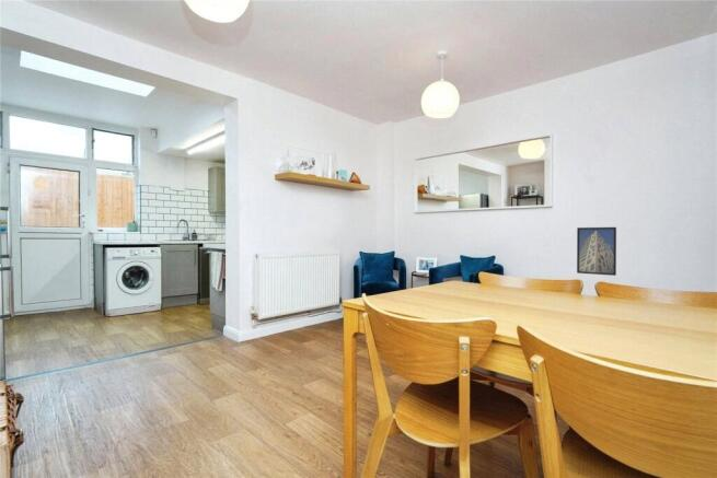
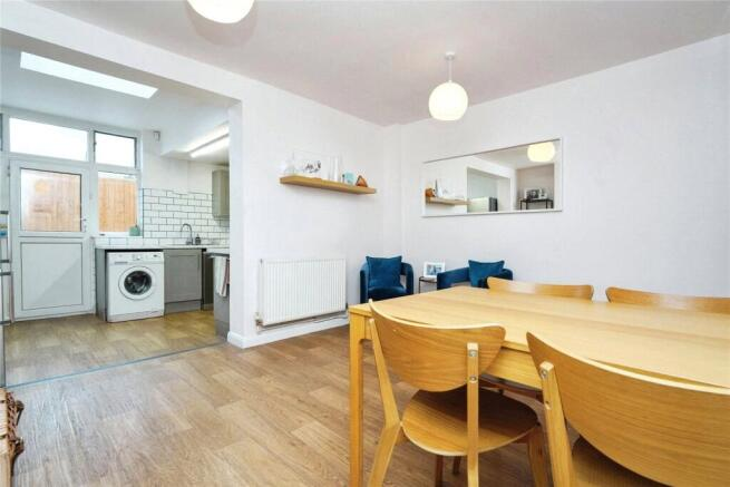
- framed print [576,226,617,277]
